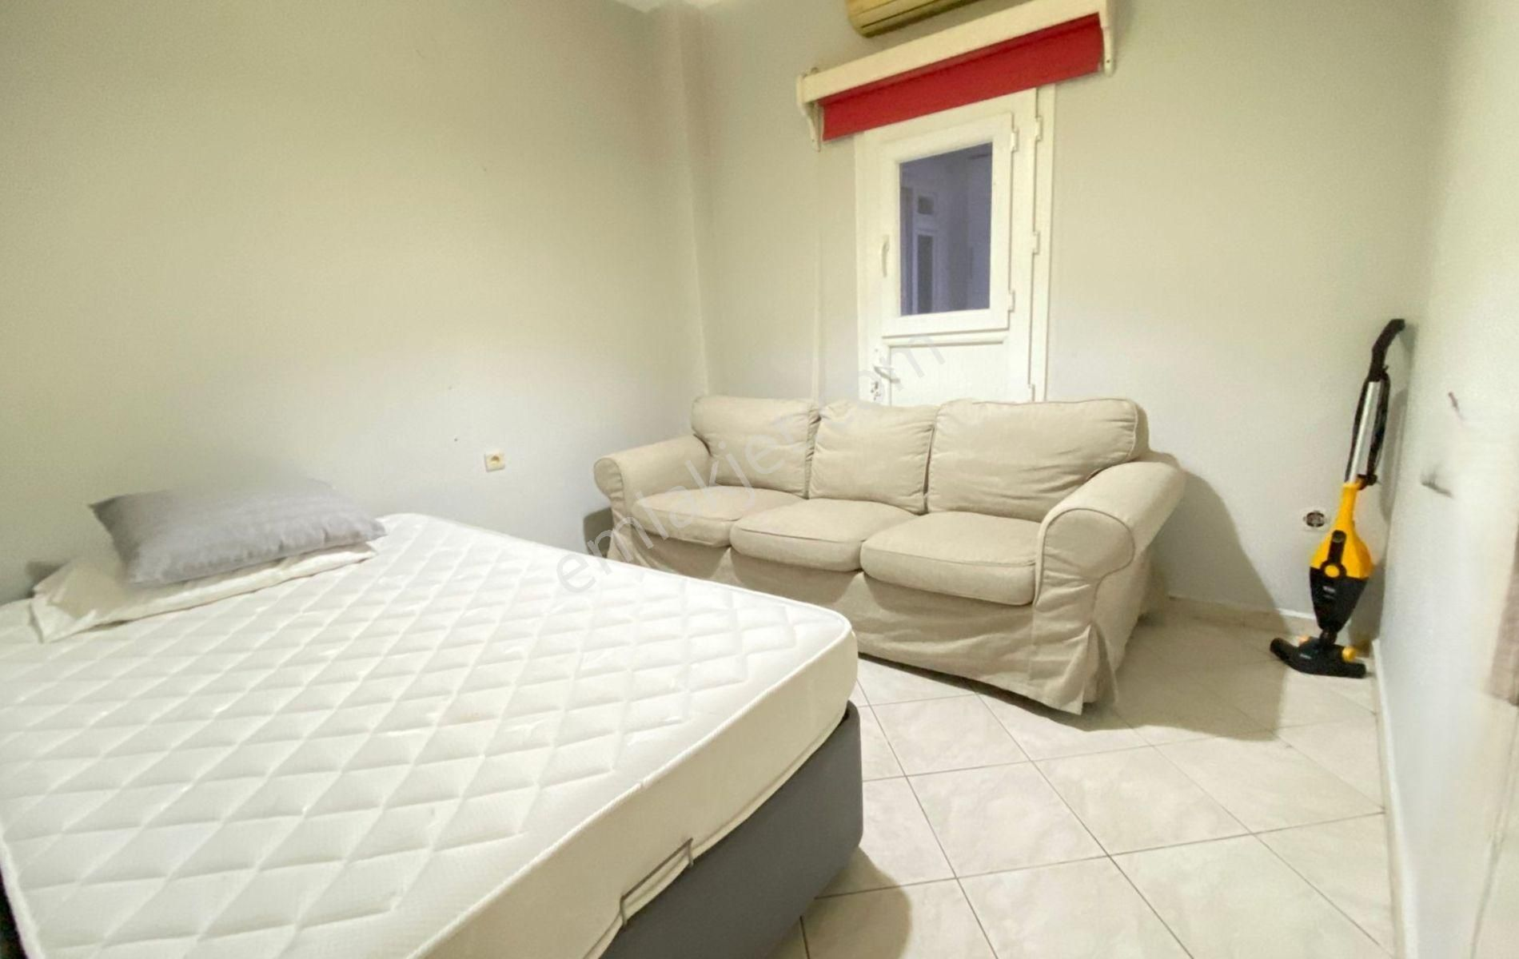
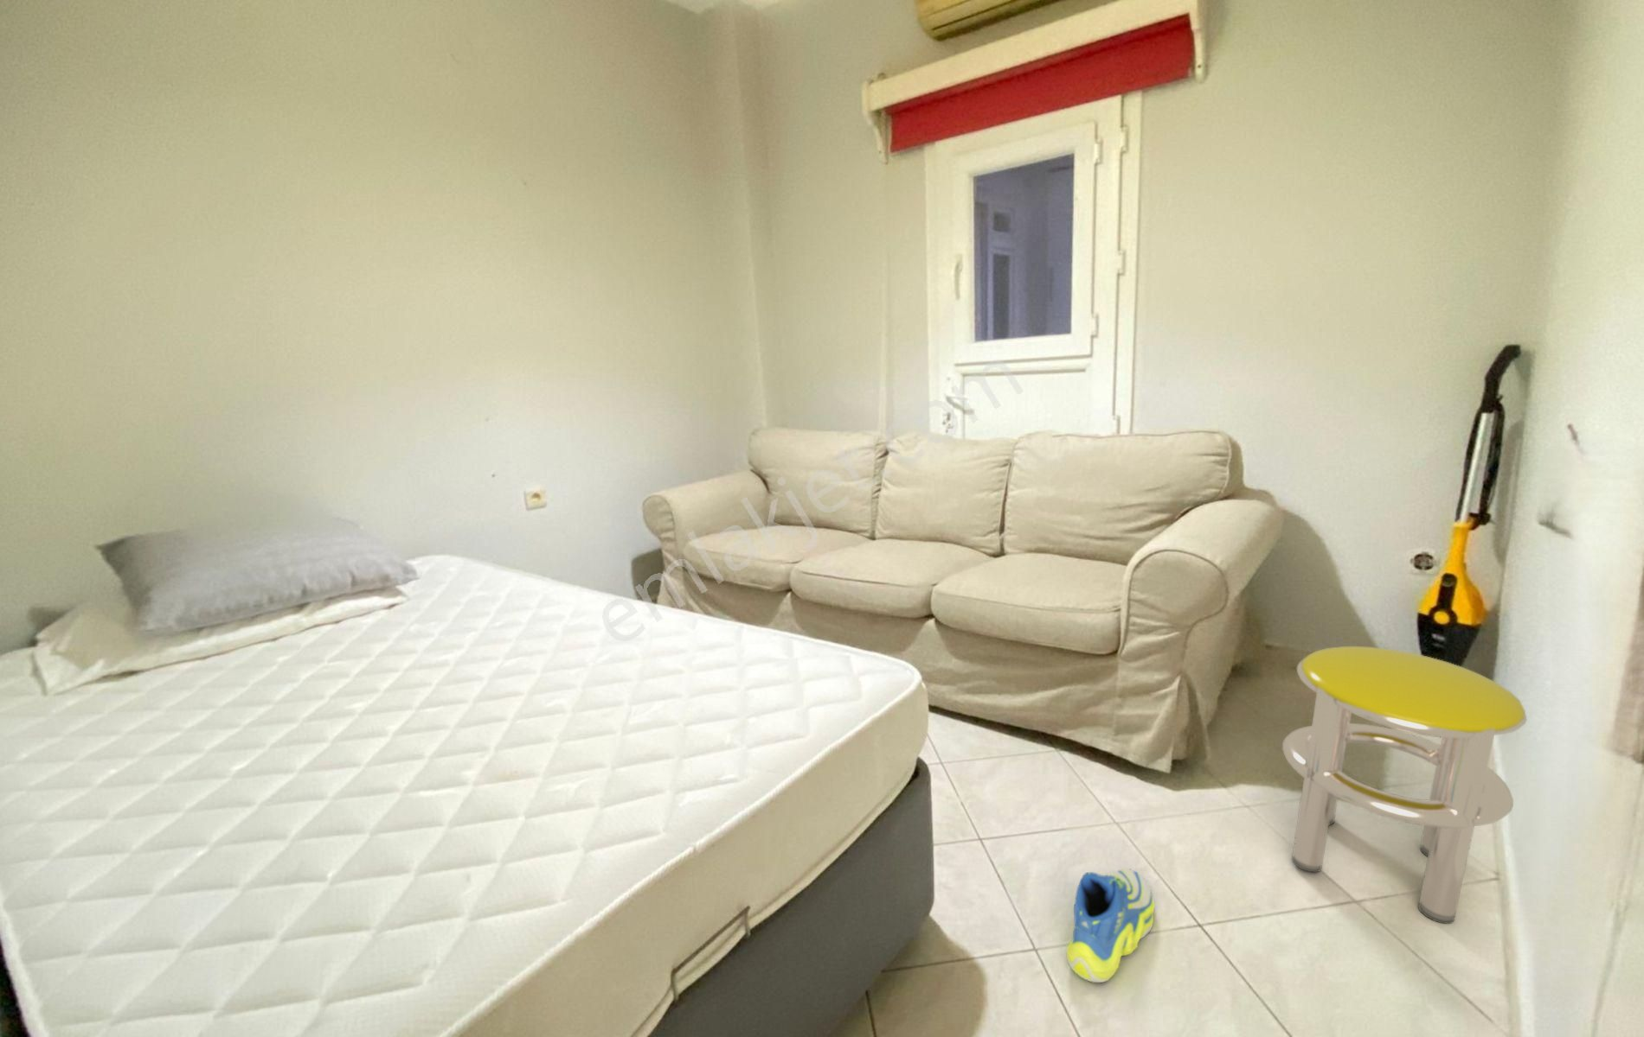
+ sneaker [1067,867,1156,983]
+ stool [1282,645,1527,925]
